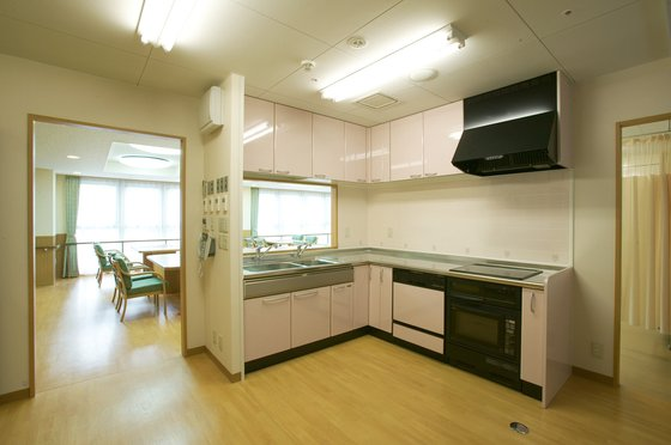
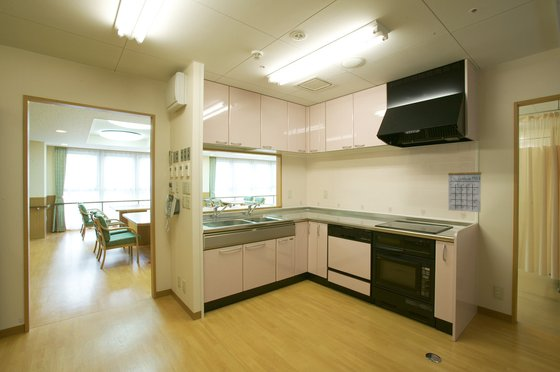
+ calendar [447,162,482,213]
